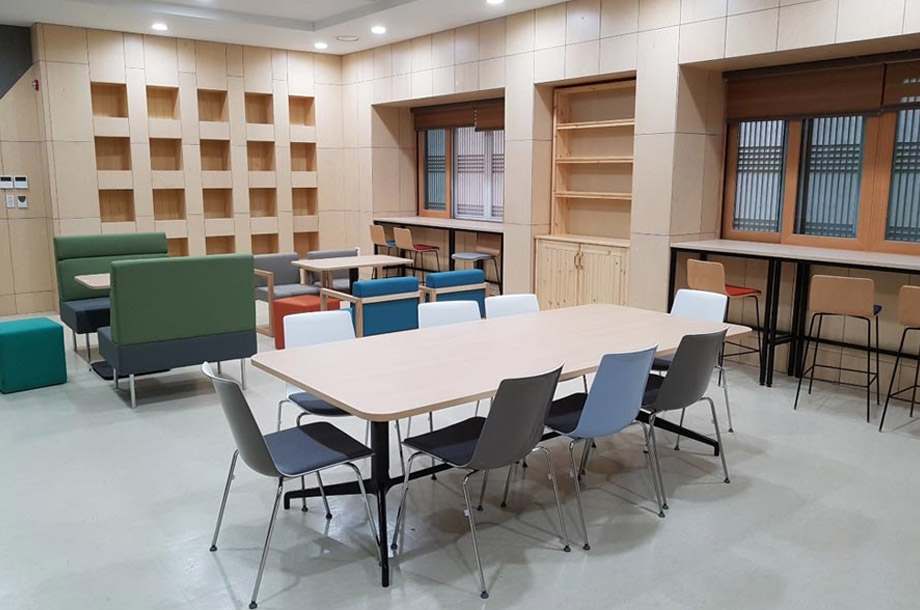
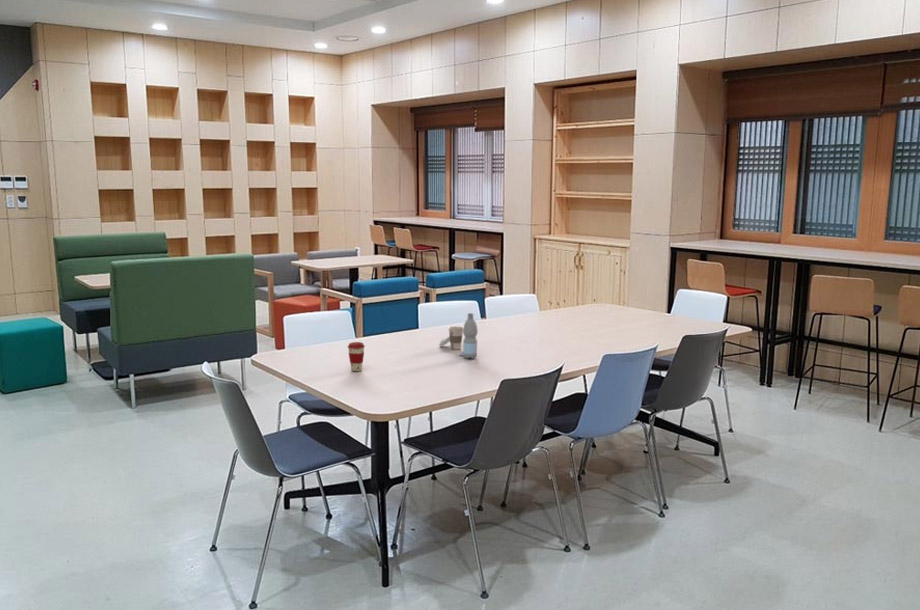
+ cup [438,325,464,351]
+ coffee cup [347,341,366,372]
+ water bottle [458,312,479,360]
